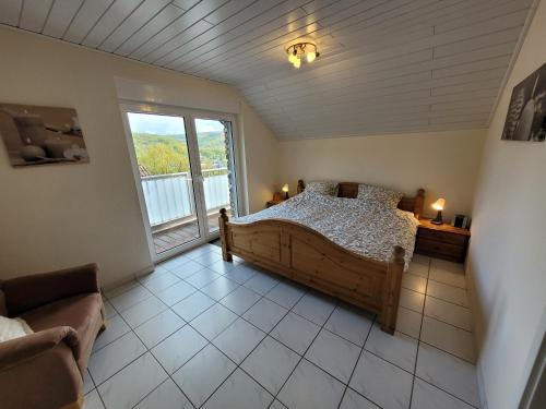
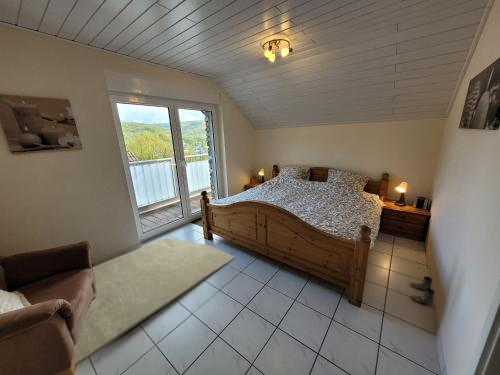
+ boots [409,275,435,307]
+ rug [74,236,236,368]
